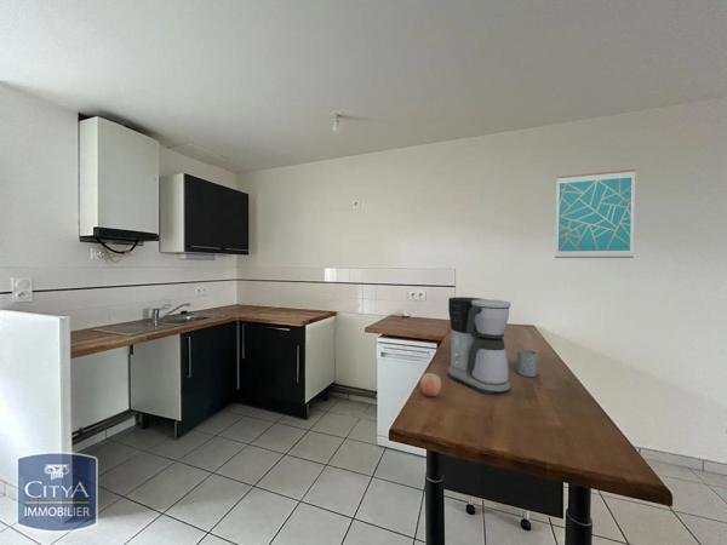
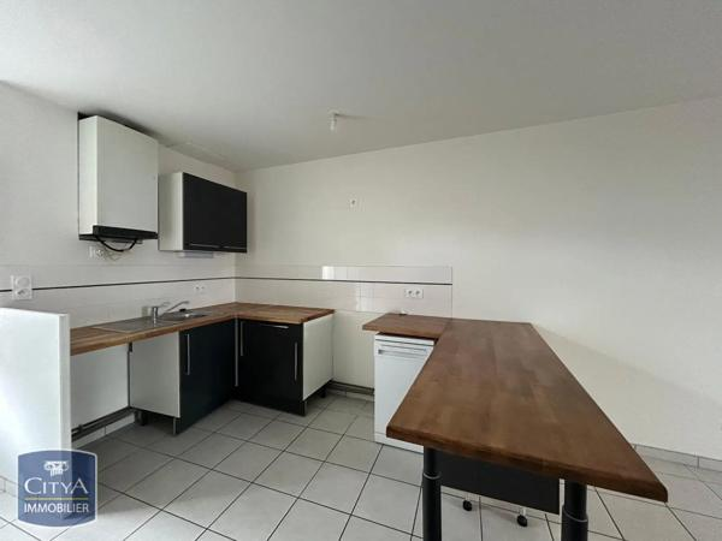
- mug [516,348,538,378]
- fruit [419,372,442,397]
- wall art [554,168,636,259]
- coffee maker [447,296,511,396]
